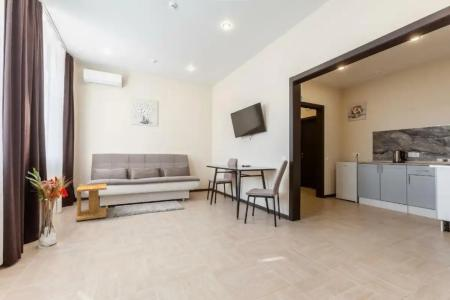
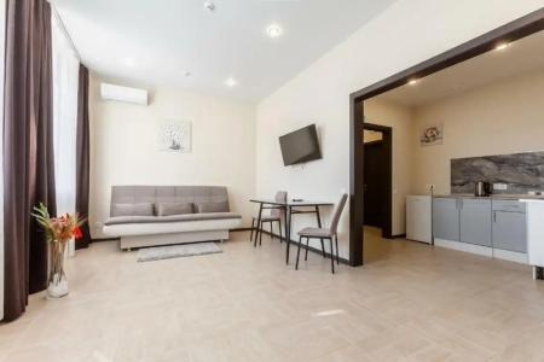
- side table [75,183,108,222]
